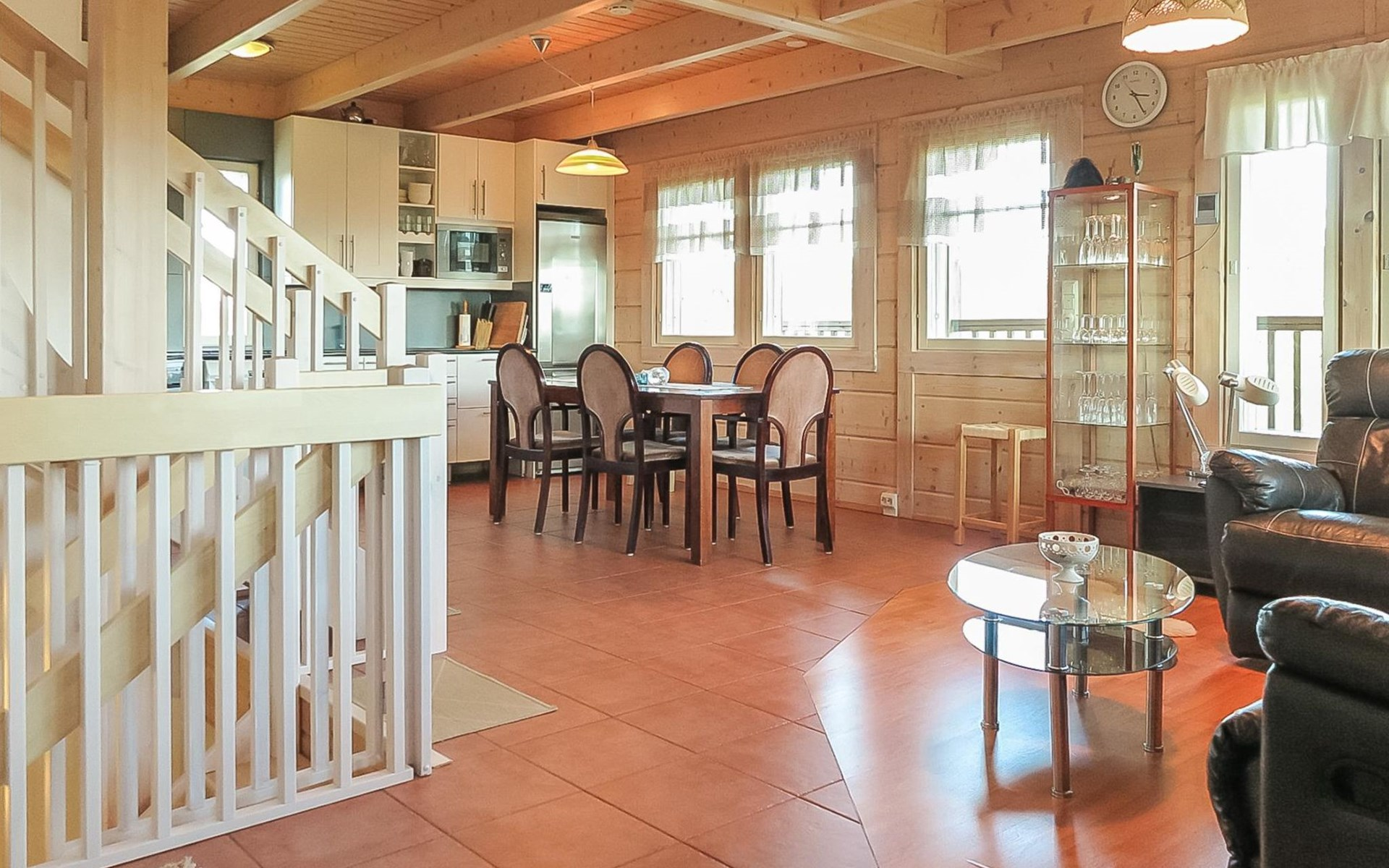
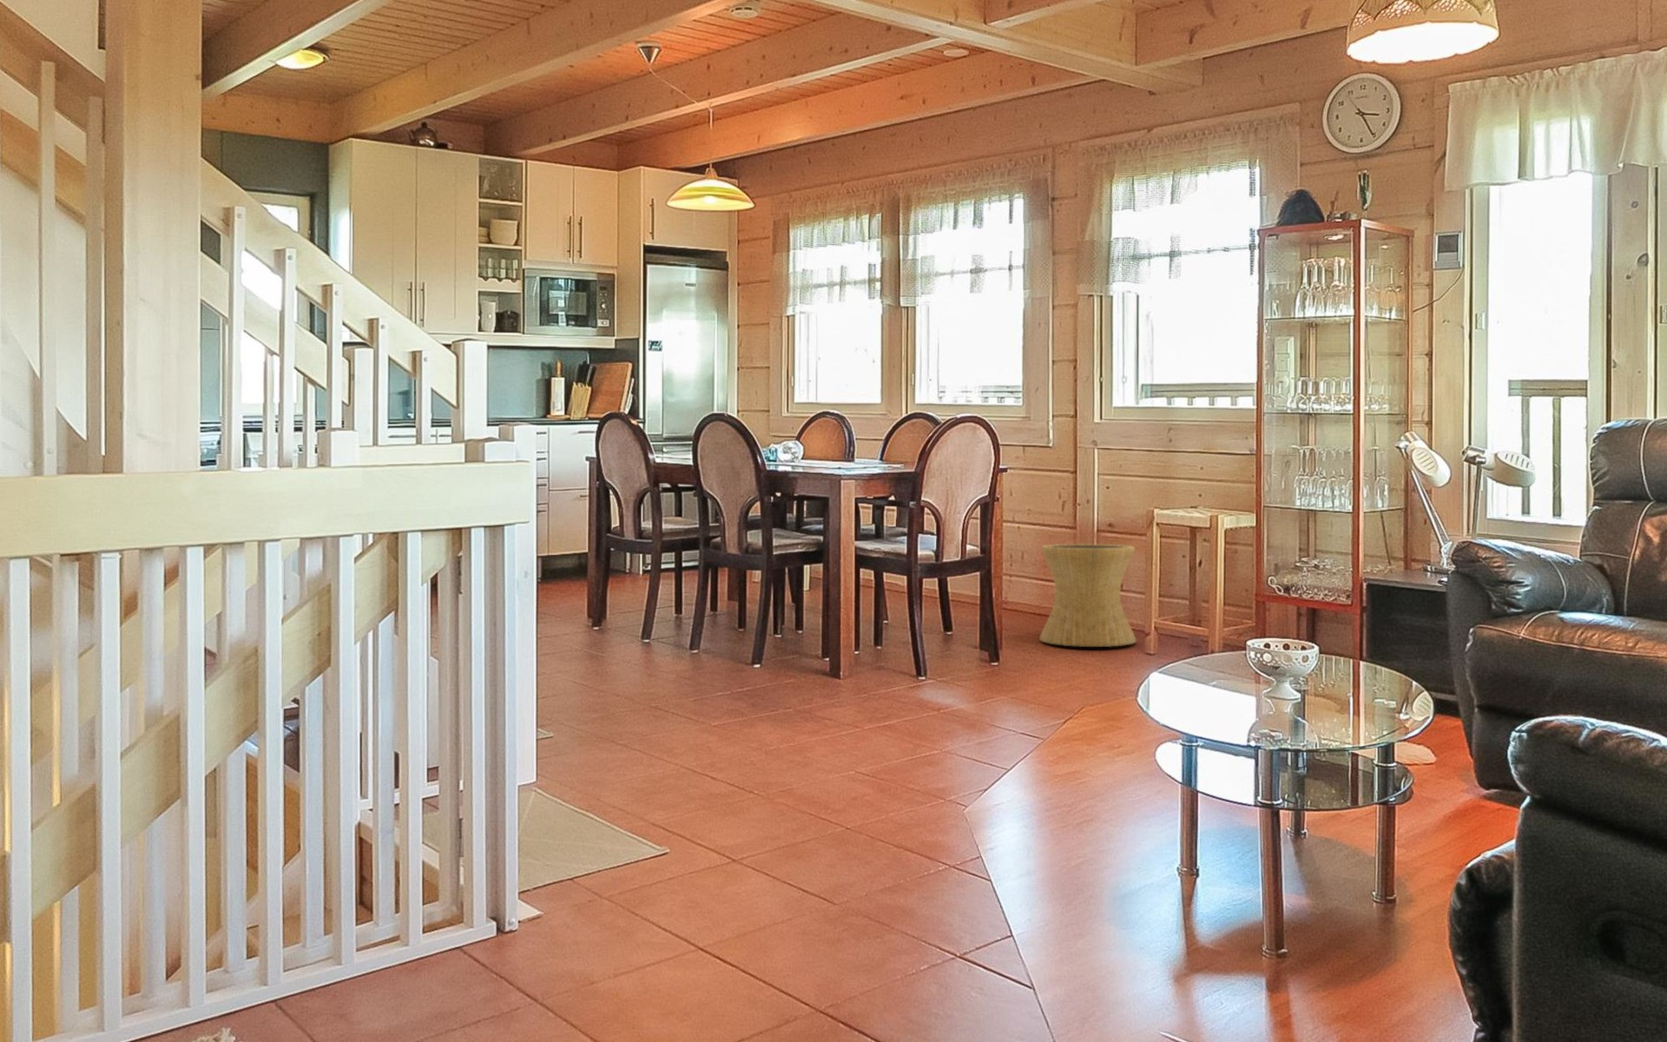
+ side table [1038,543,1138,648]
